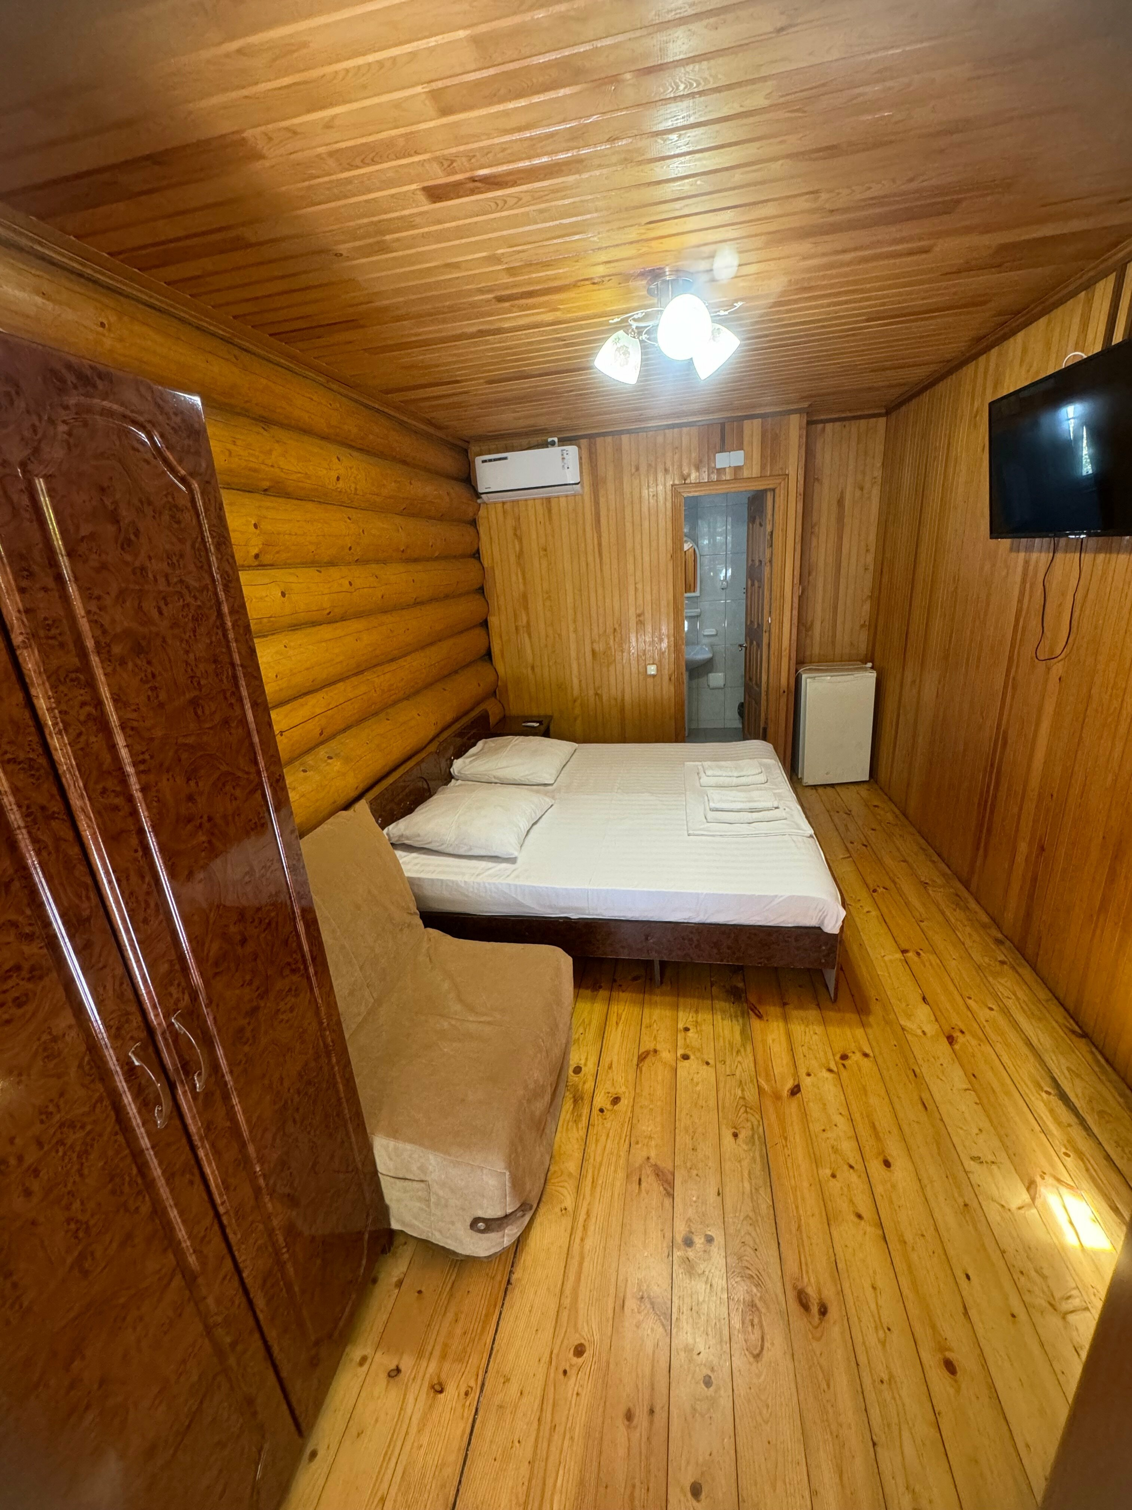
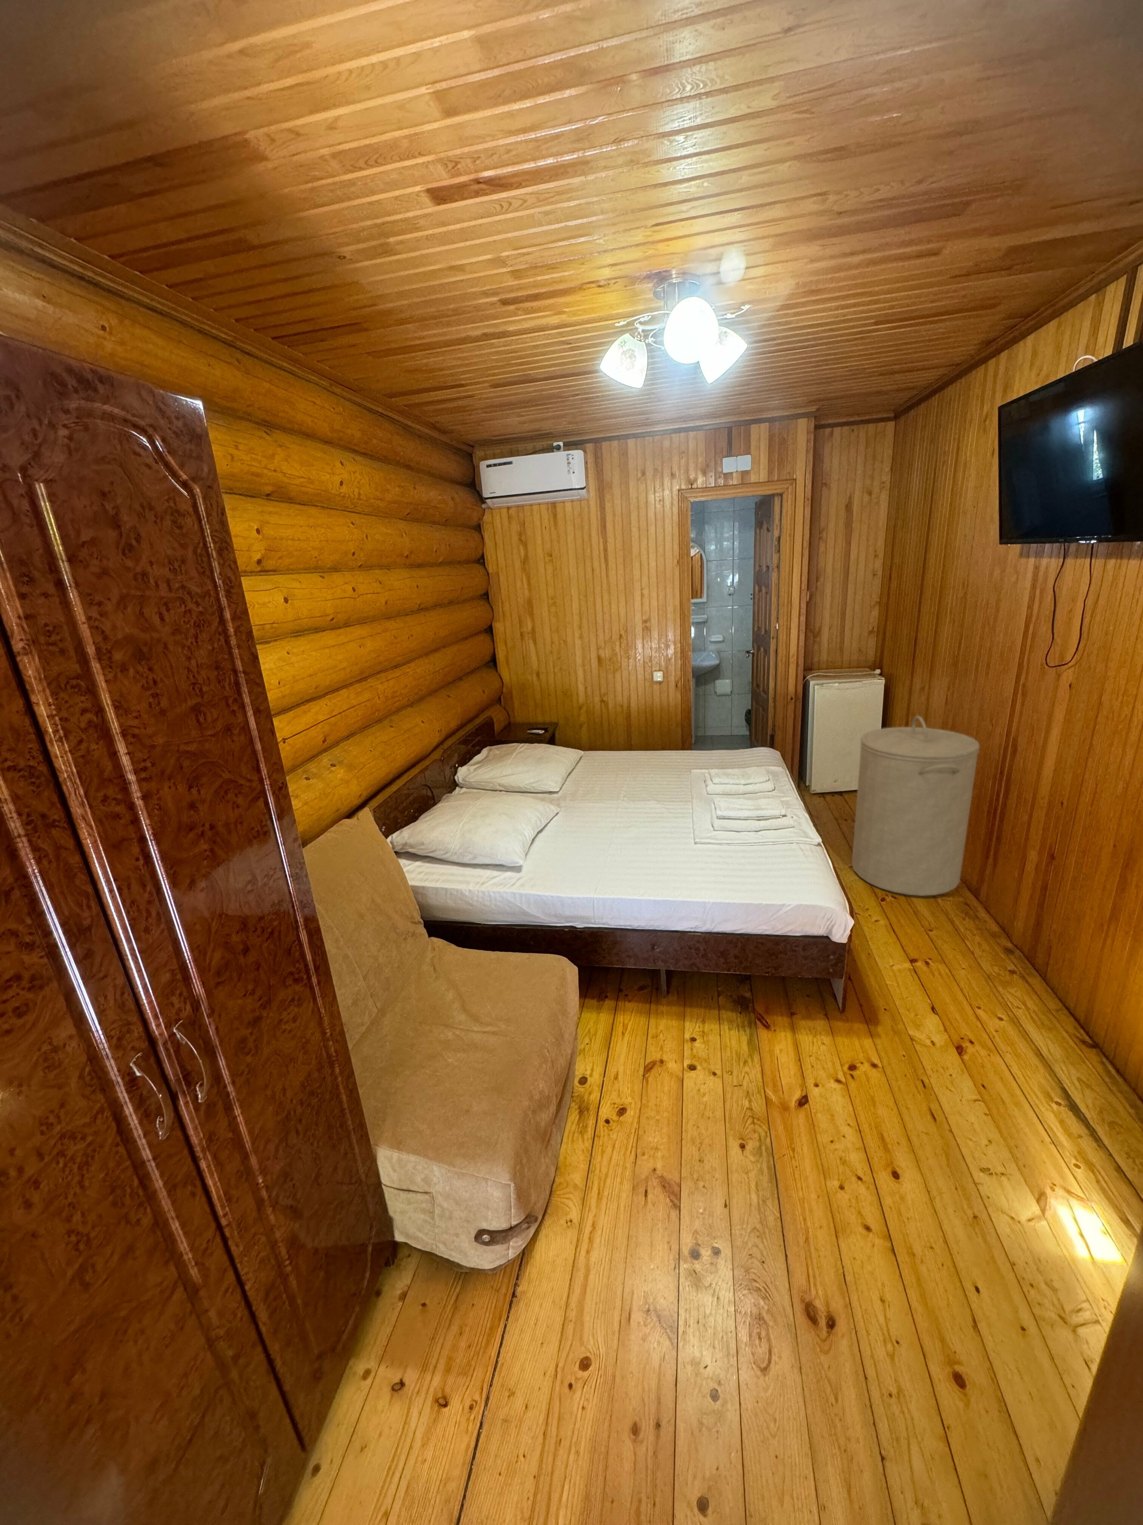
+ laundry hamper [851,716,980,897]
